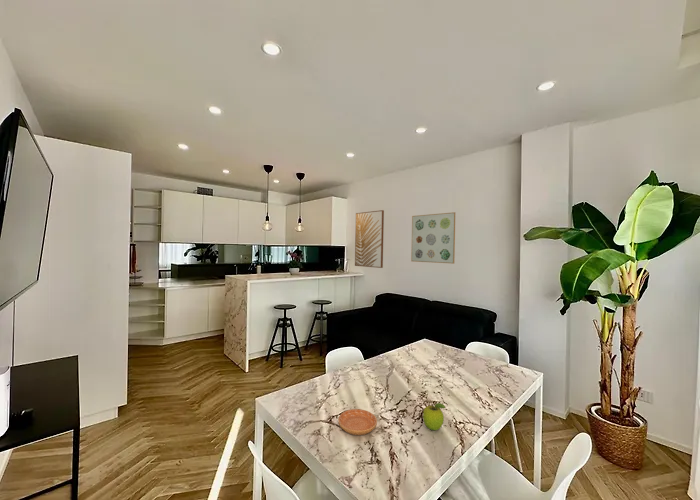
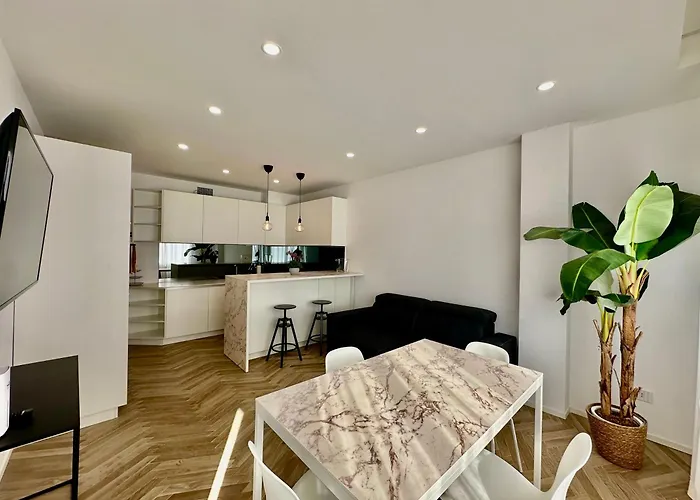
- wall art [354,209,385,269]
- wall art [410,211,456,265]
- fruit [422,402,446,431]
- saucer [337,408,378,436]
